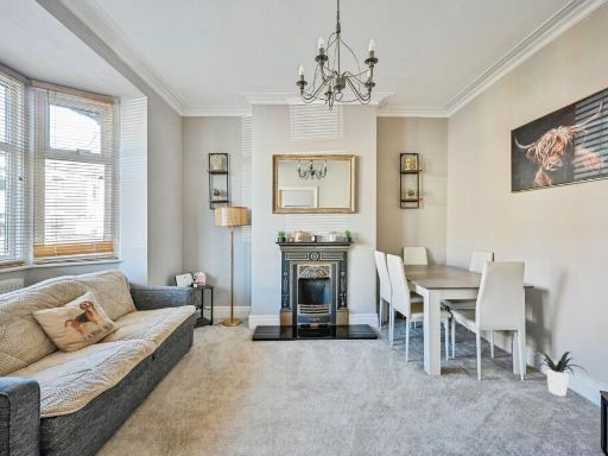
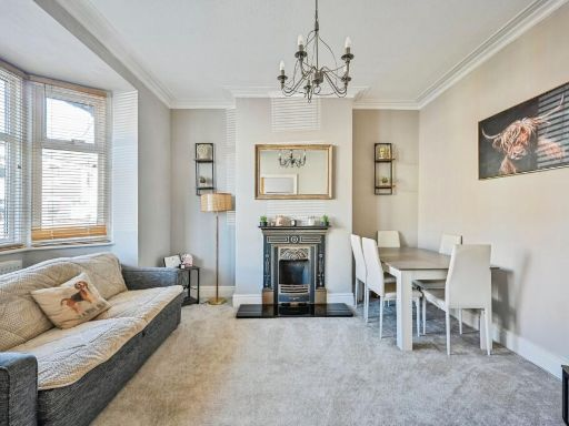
- potted plant [533,349,588,397]
